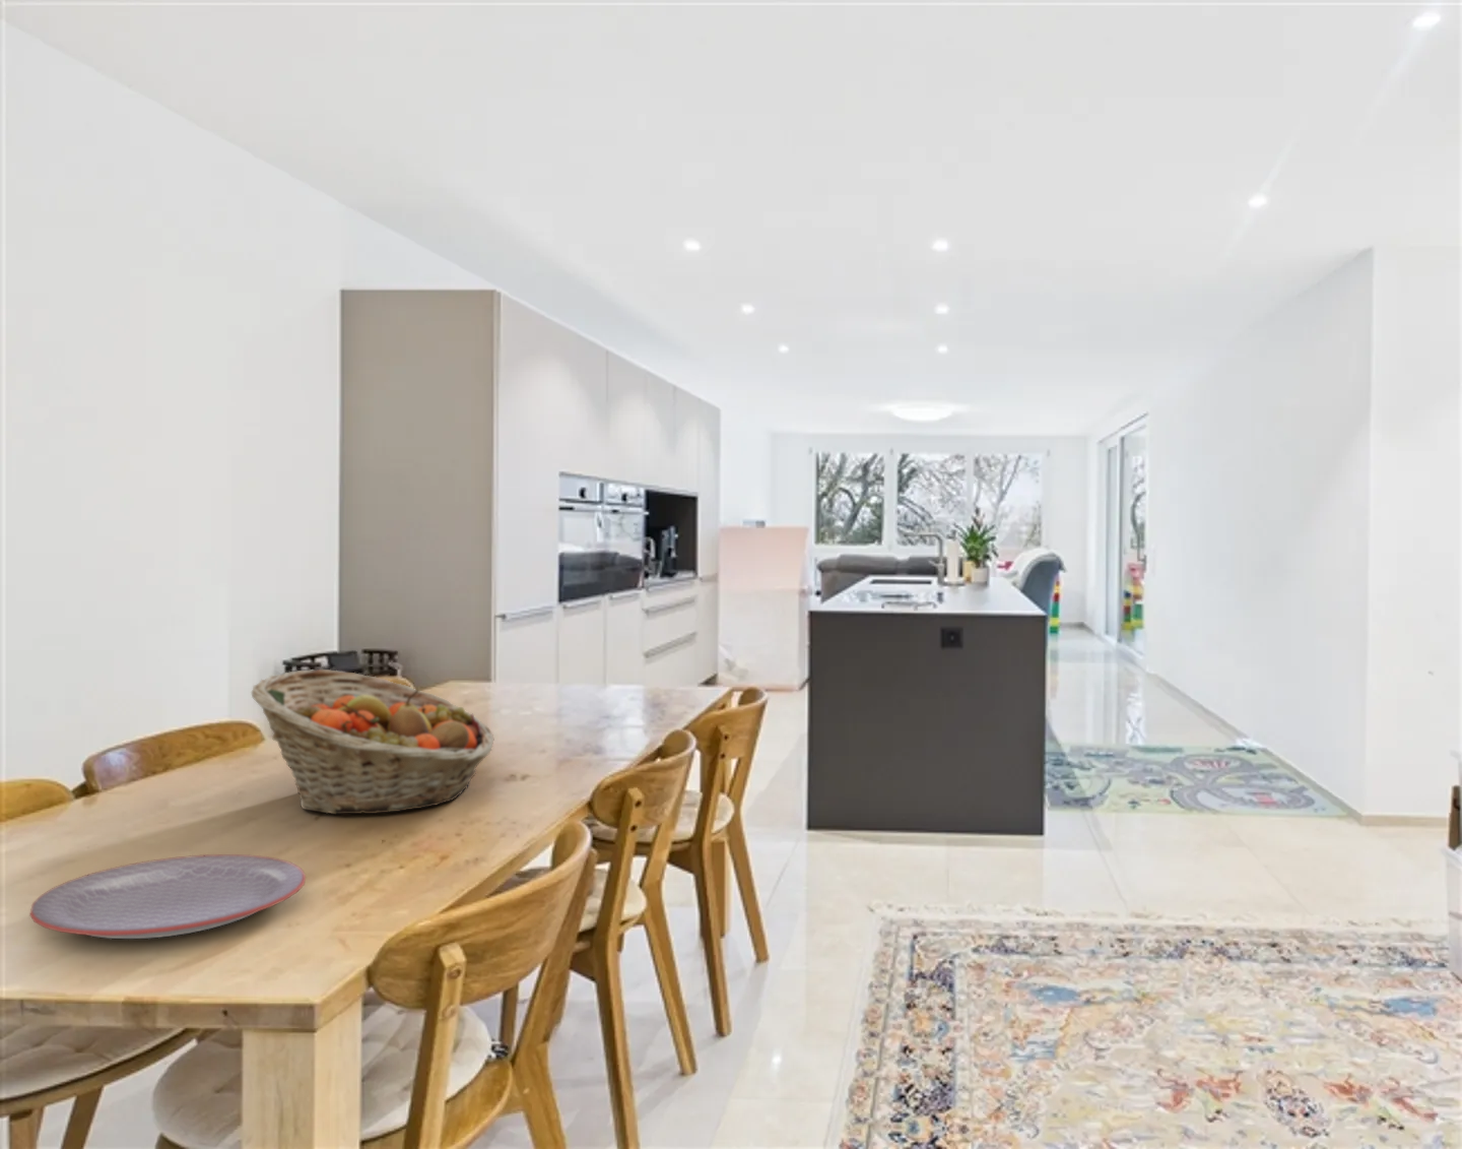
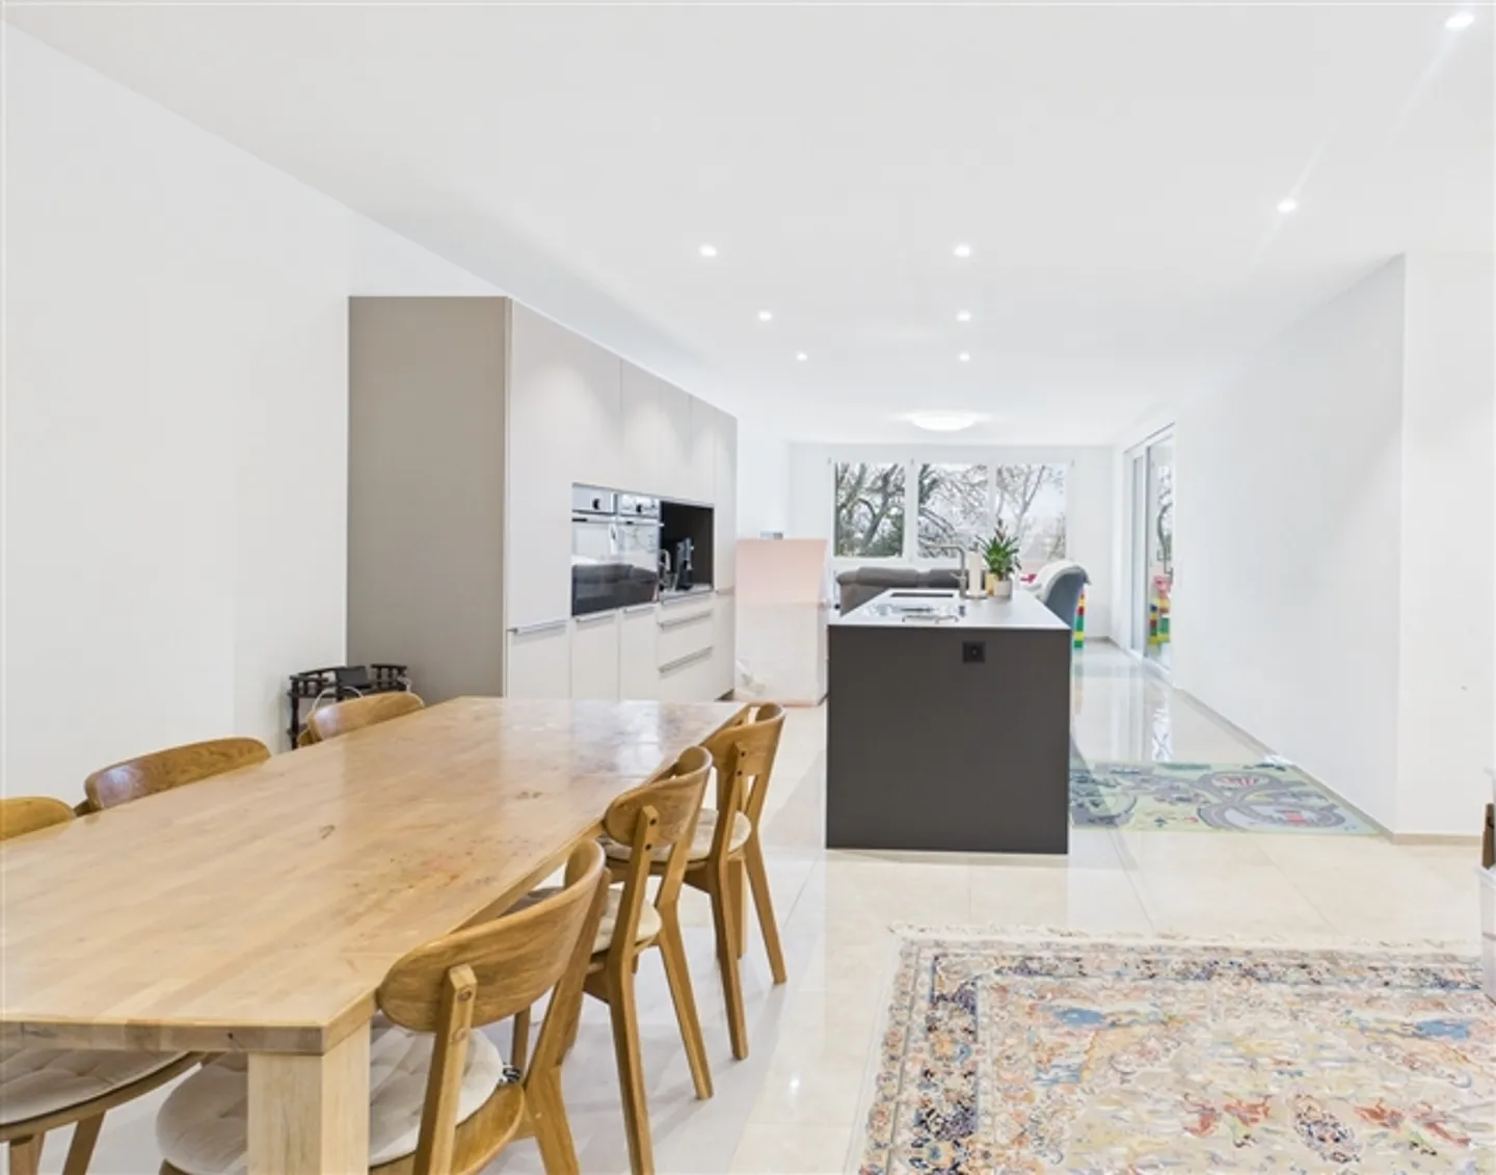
- fruit basket [249,668,495,815]
- plate [28,853,306,940]
